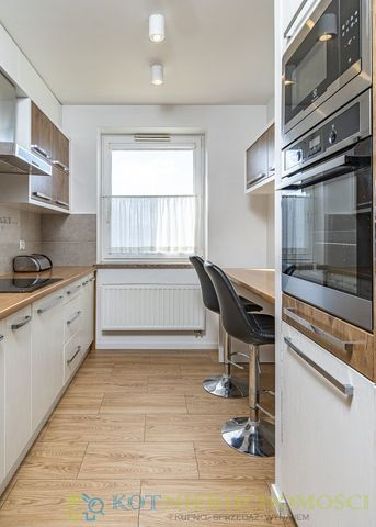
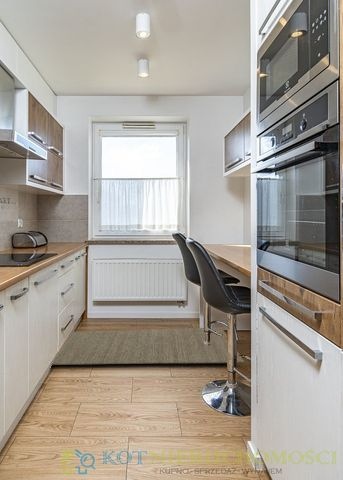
+ rug [50,326,245,366]
